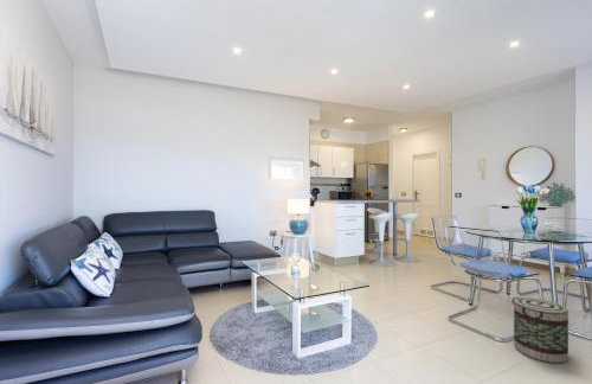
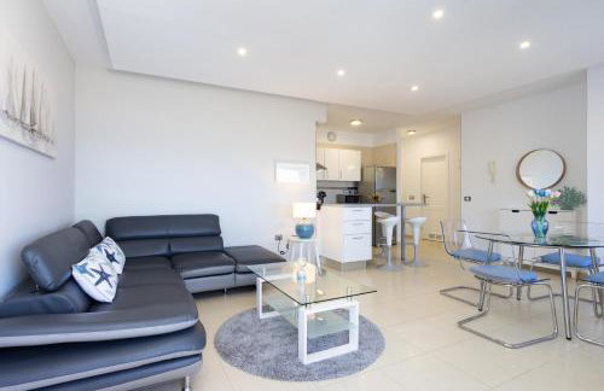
- basket [510,296,570,364]
